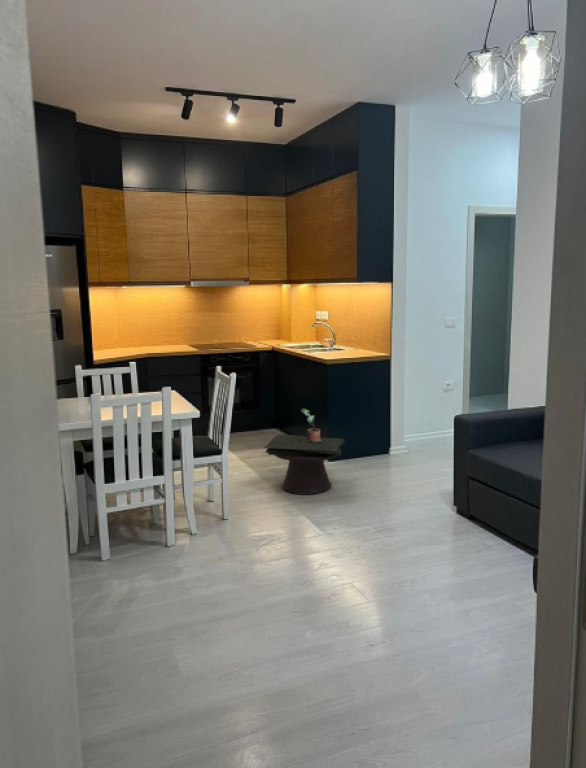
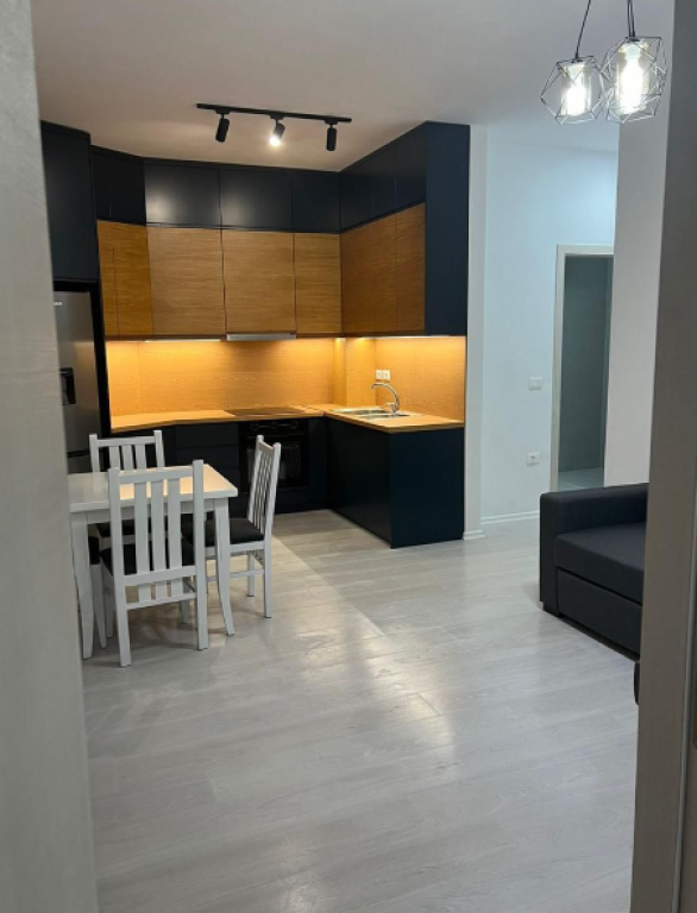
- side table [262,433,346,496]
- potted plant [300,407,321,442]
